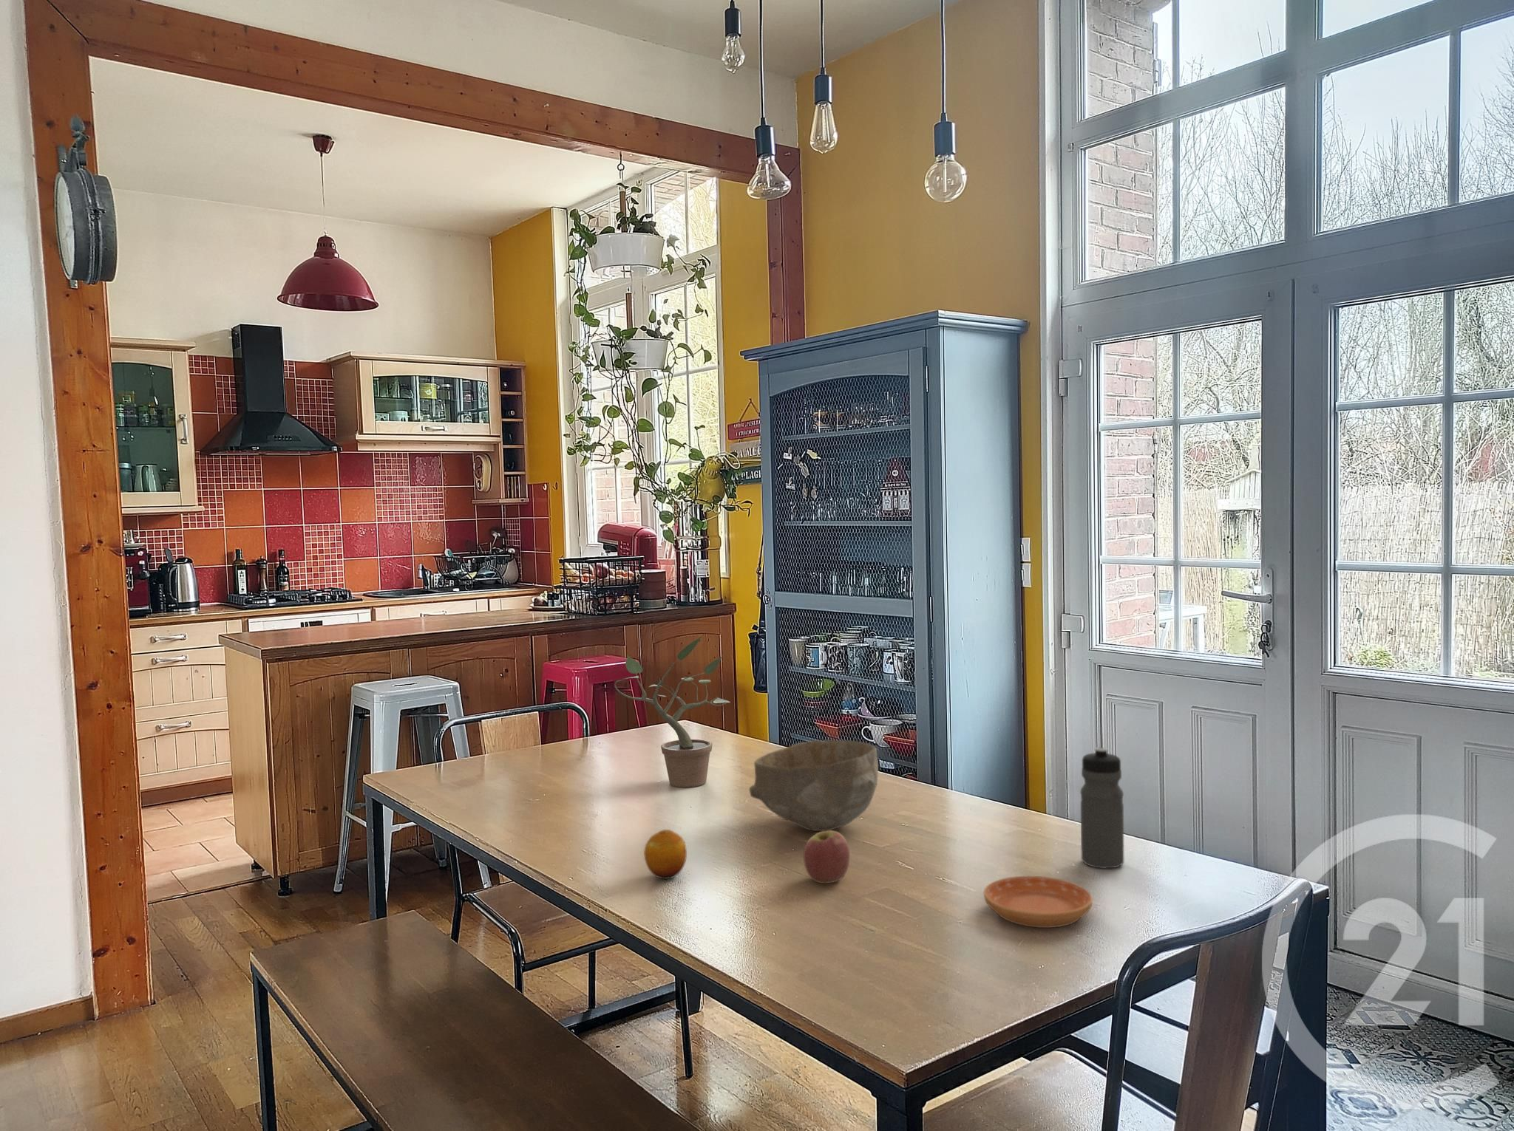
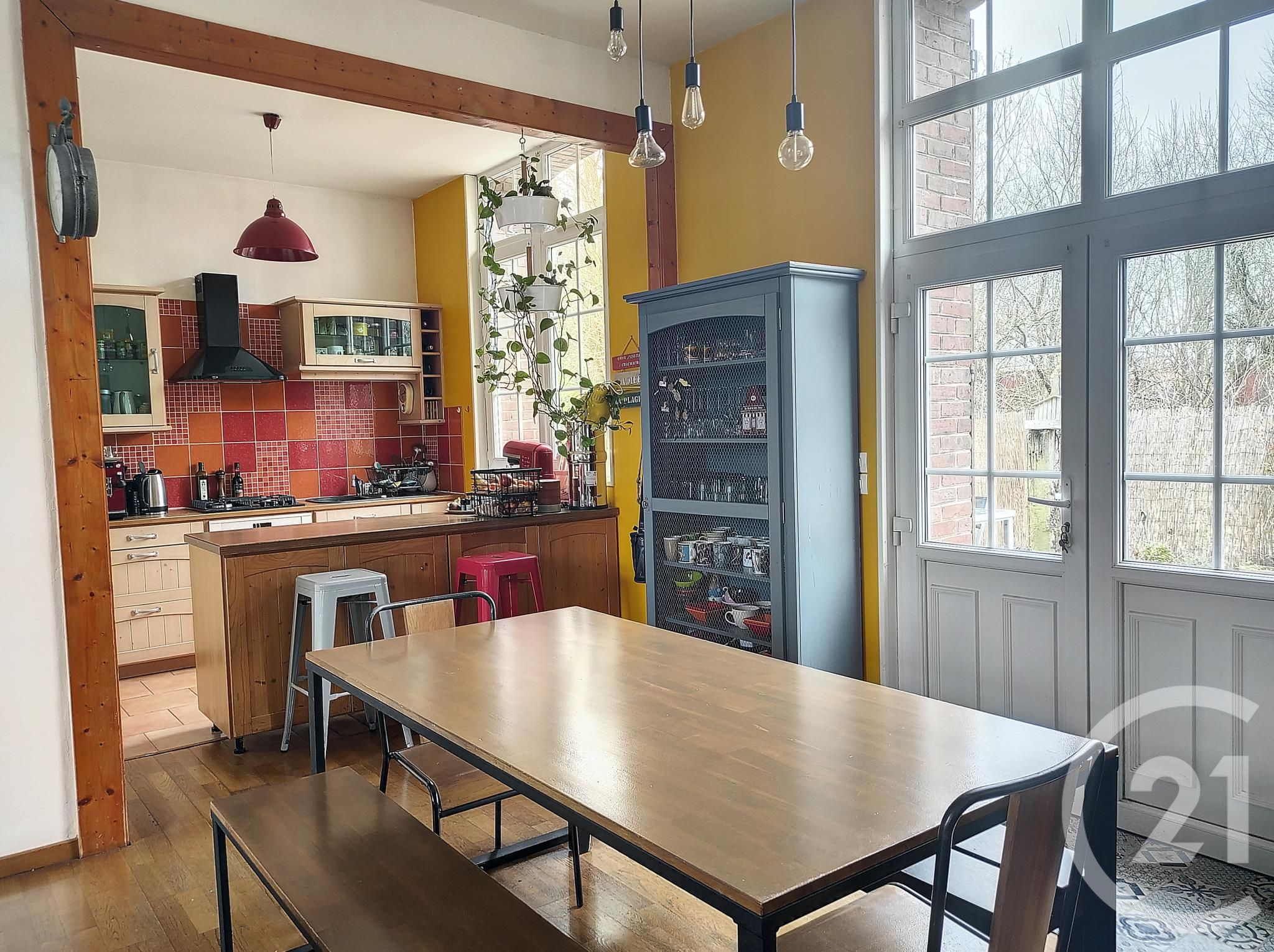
- potted plant [613,634,731,788]
- apple [803,830,851,884]
- fruit [643,829,688,880]
- water bottle [1079,747,1124,868]
- saucer [983,876,1093,929]
- bowl [749,739,879,832]
